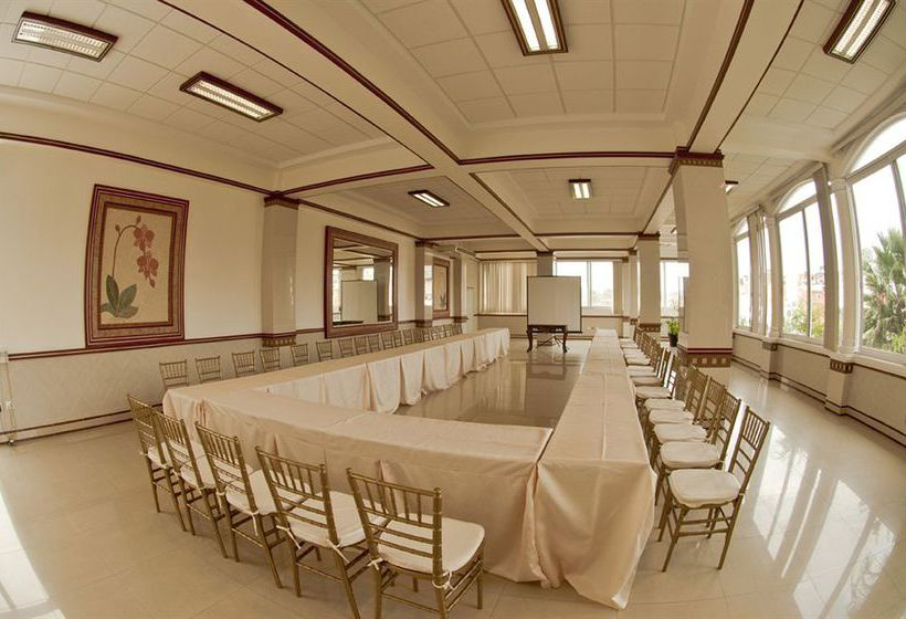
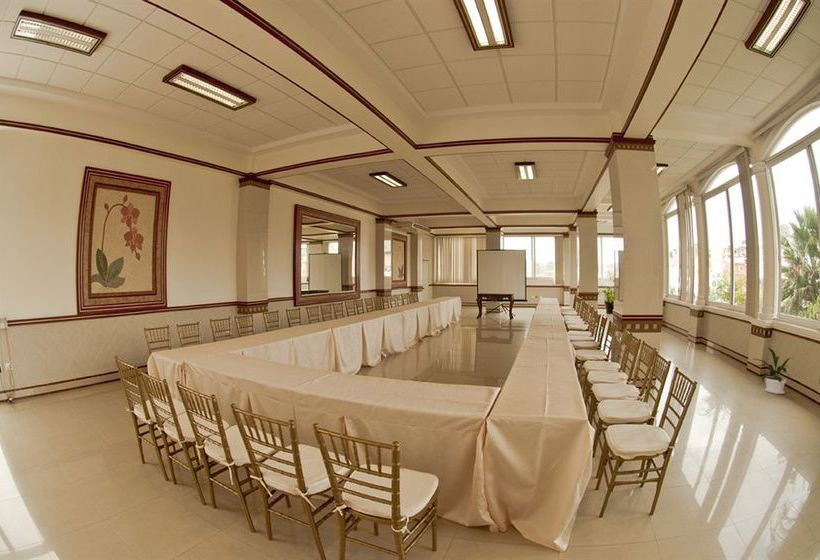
+ house plant [754,347,795,395]
